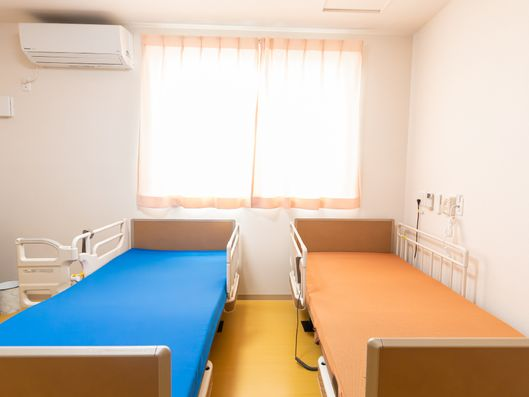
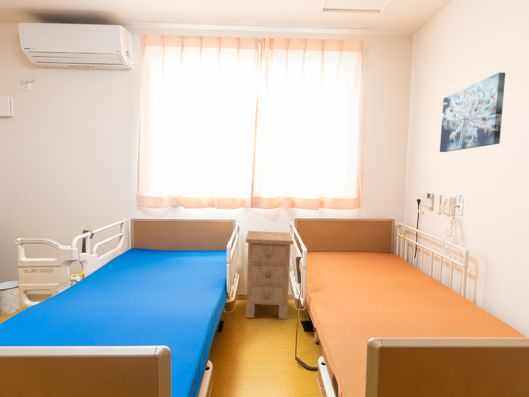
+ nightstand [245,230,294,320]
+ wall art [439,72,506,153]
